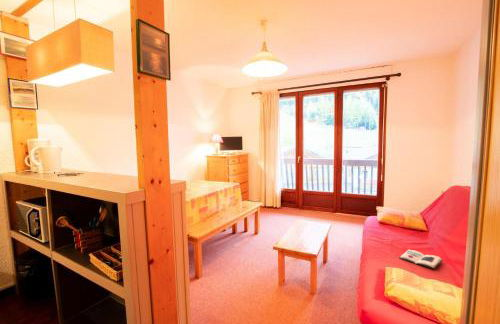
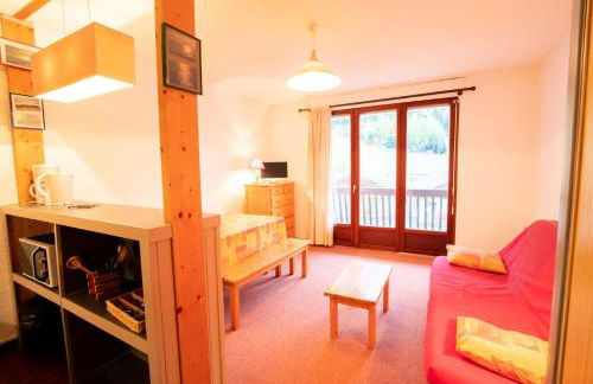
- book [398,249,444,270]
